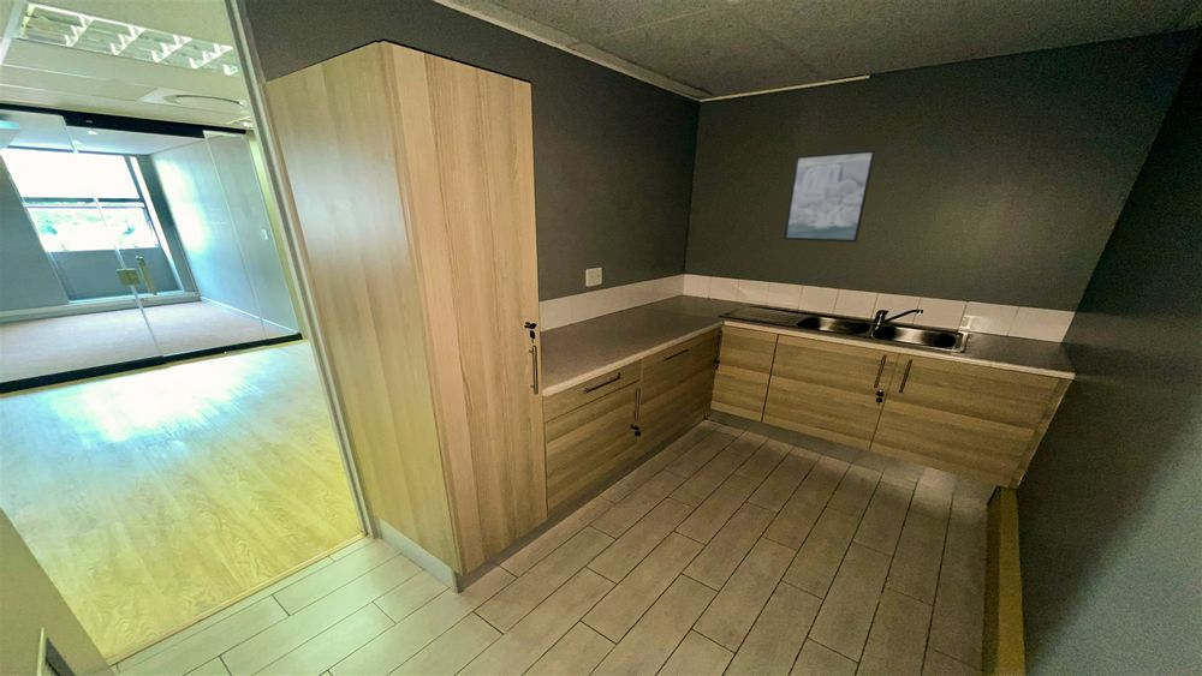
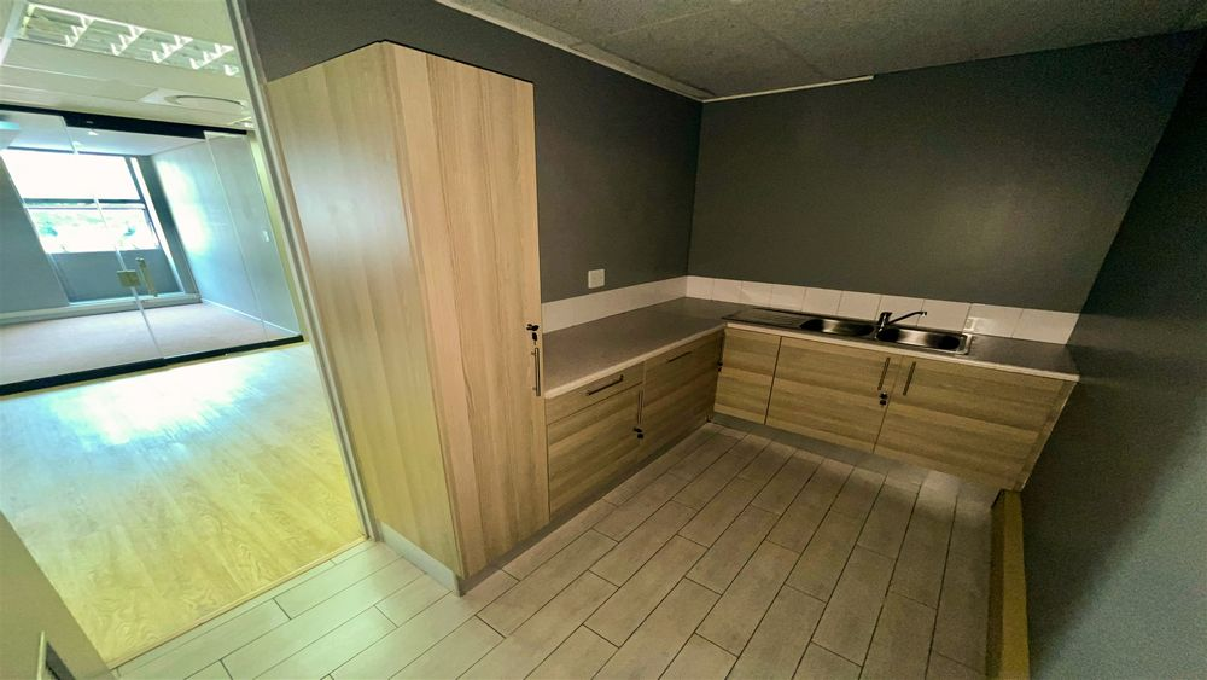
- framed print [783,149,877,244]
